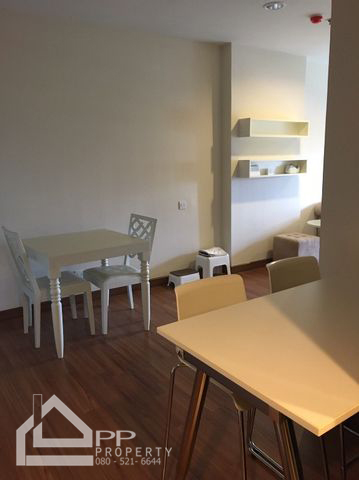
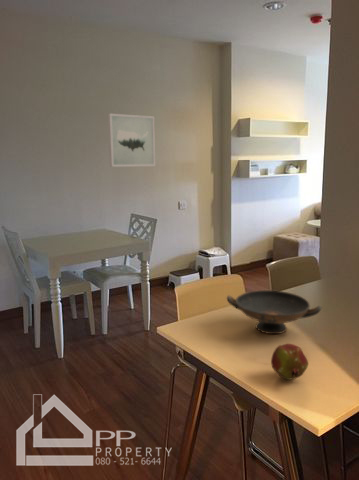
+ fruit [270,343,309,381]
+ decorative bowl [226,289,322,335]
+ wall art [107,113,156,168]
